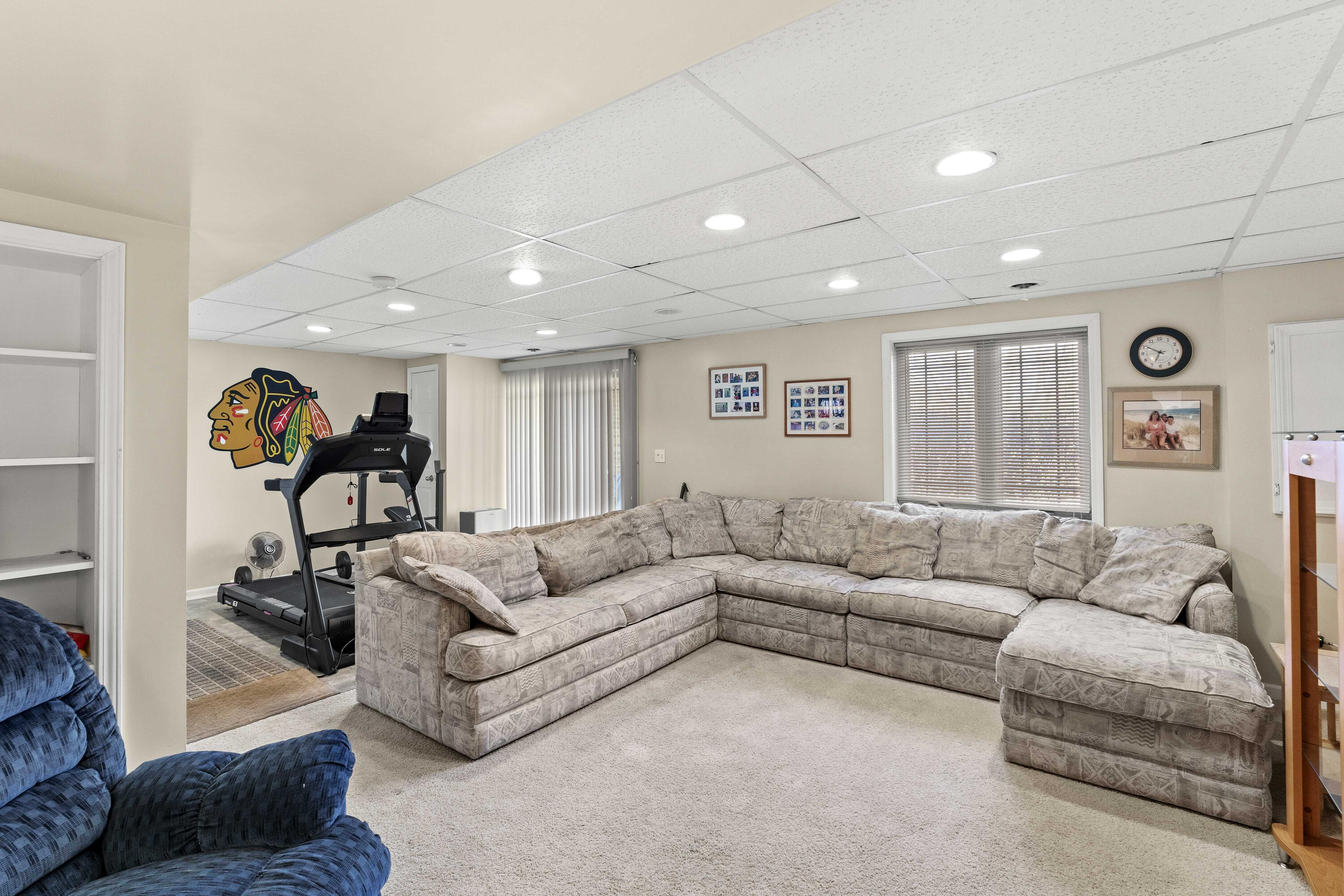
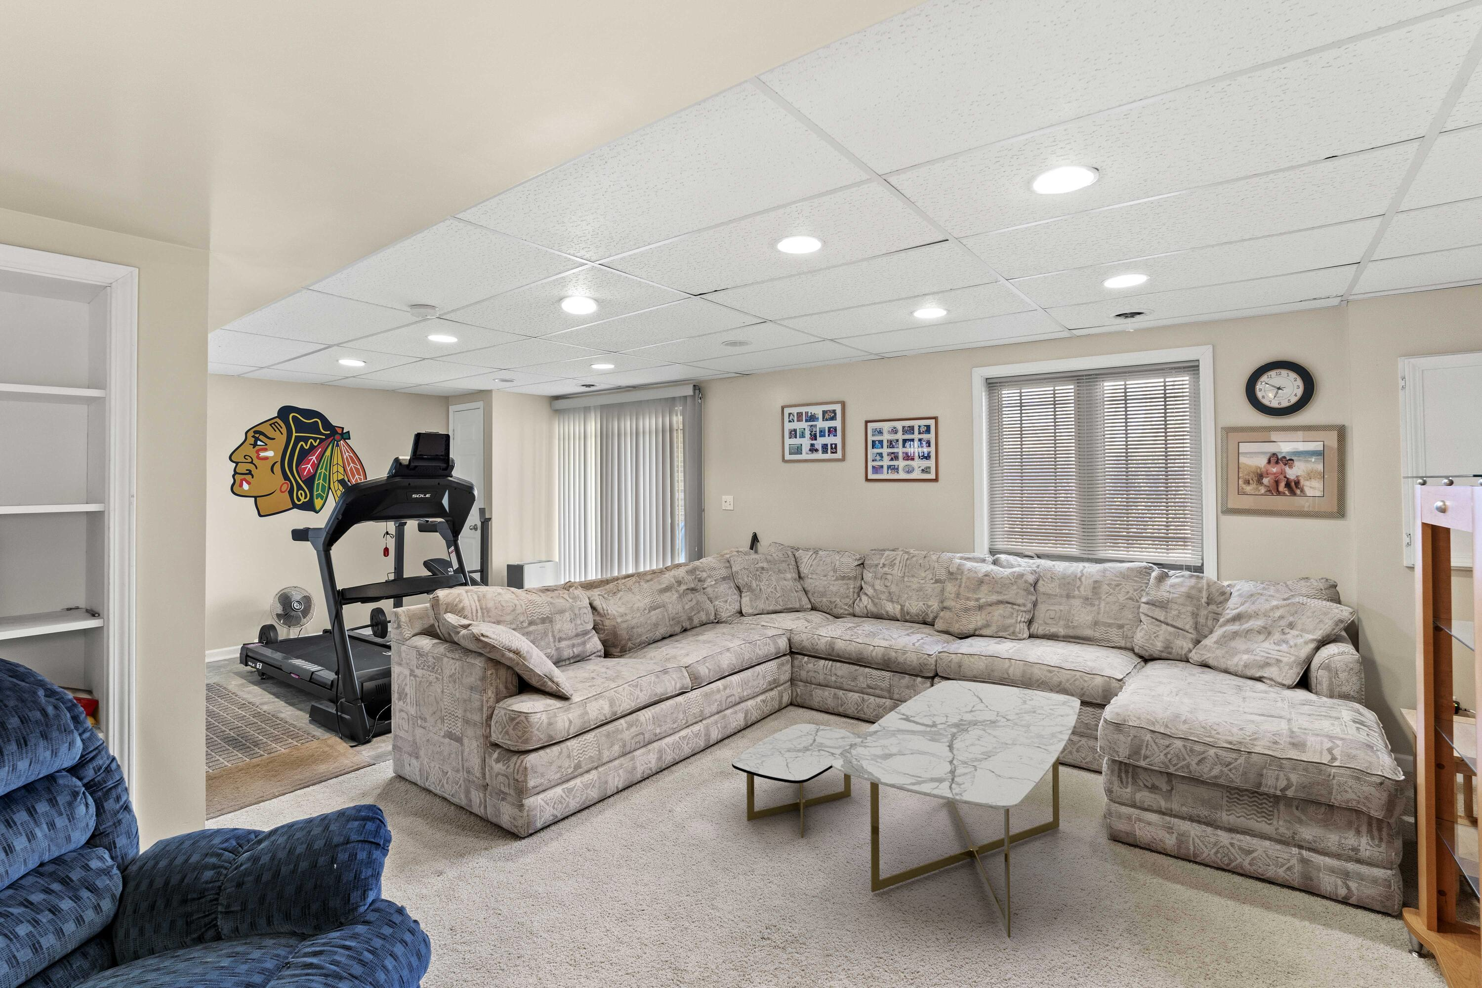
+ coffee table [731,679,1081,938]
